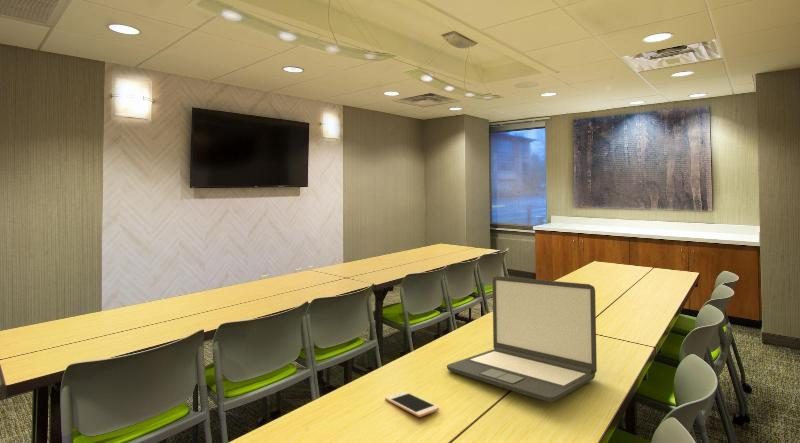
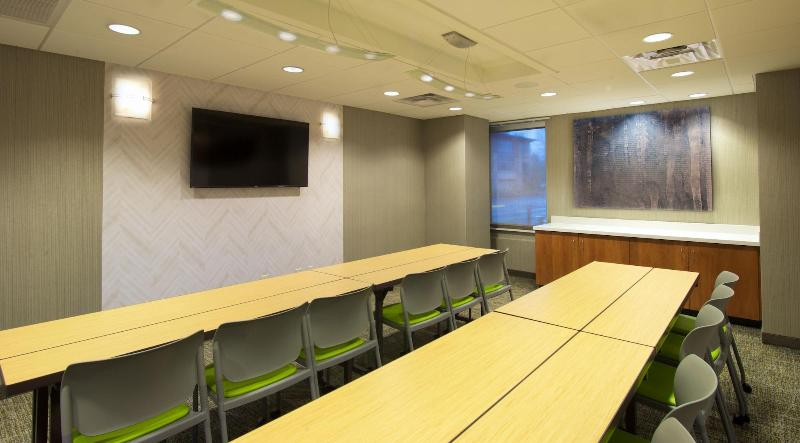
- cell phone [384,390,440,418]
- laptop [446,275,598,403]
